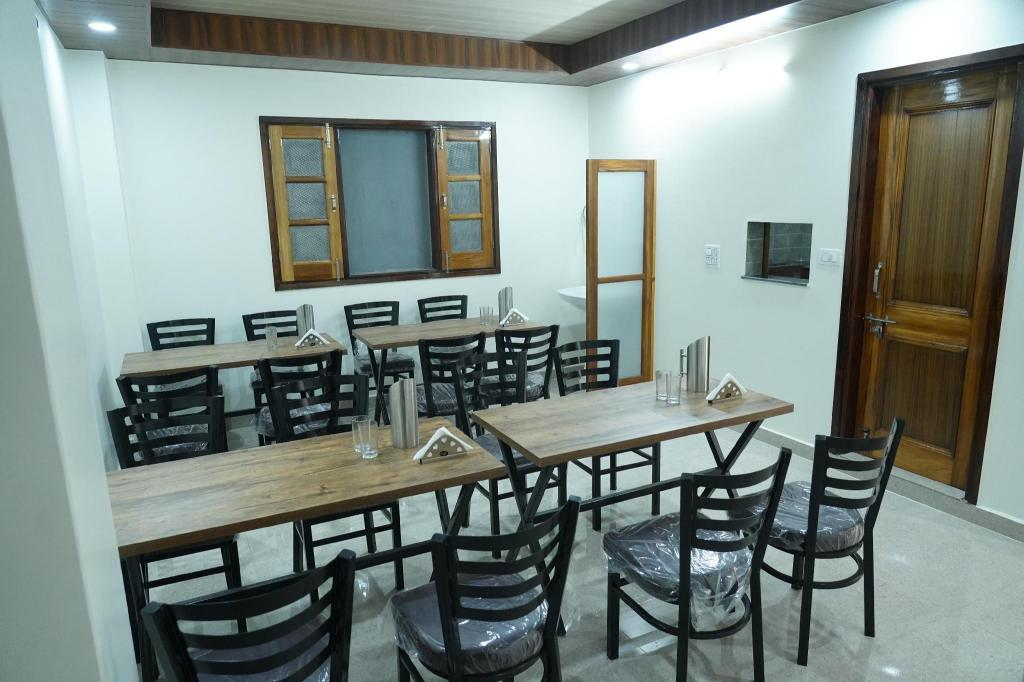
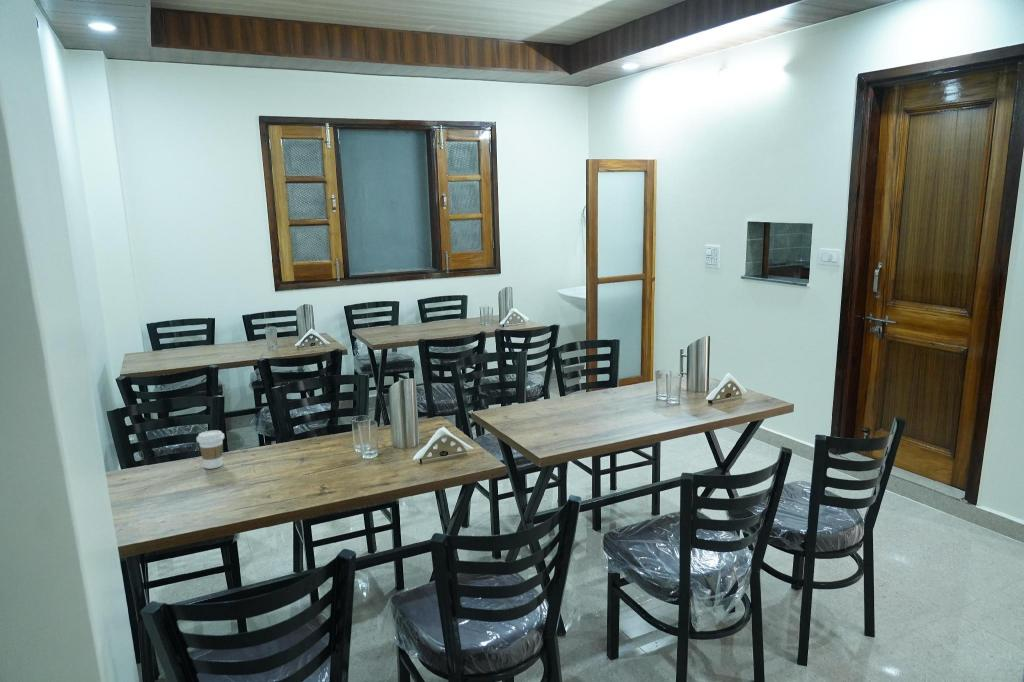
+ coffee cup [196,429,225,470]
